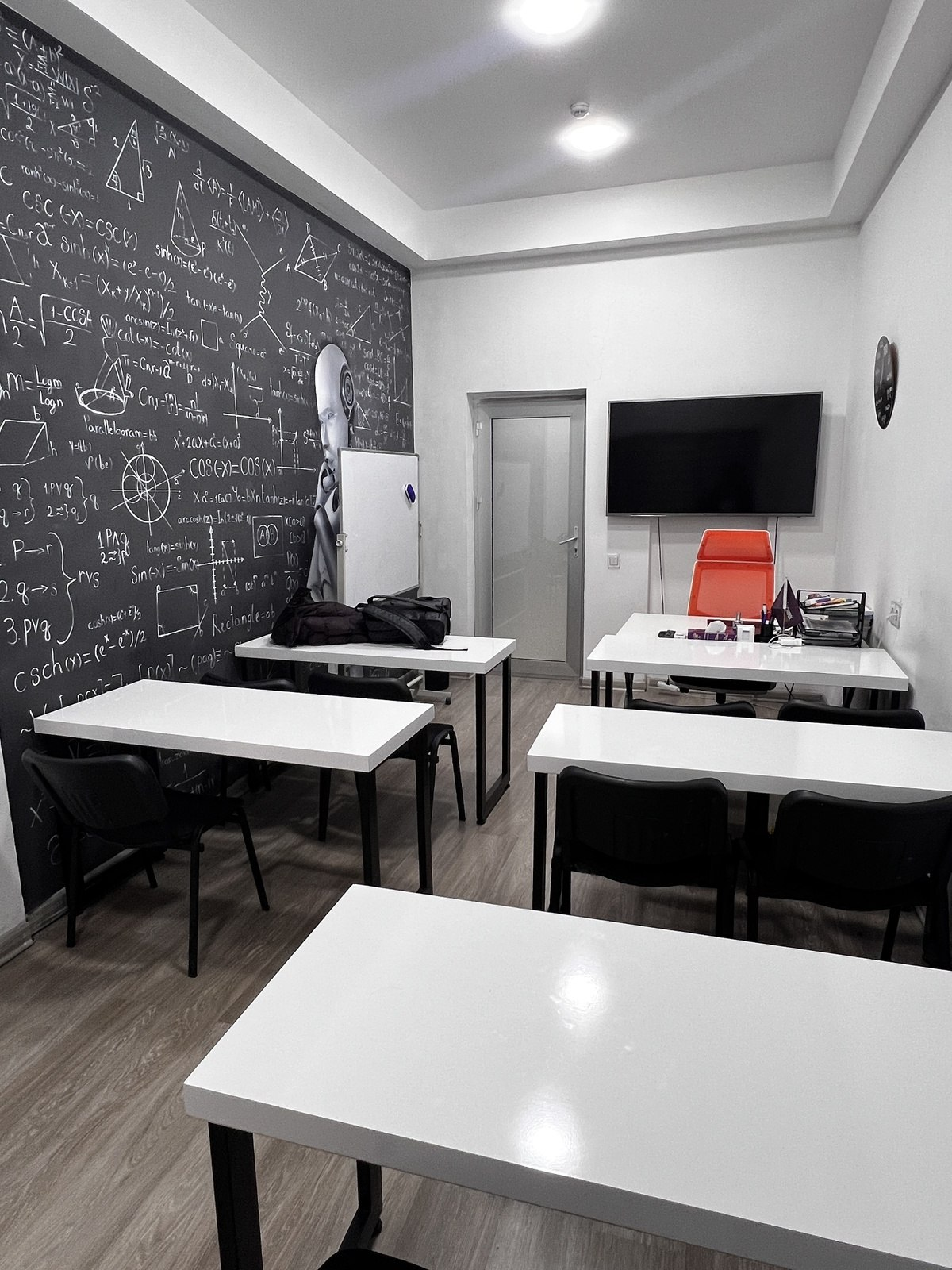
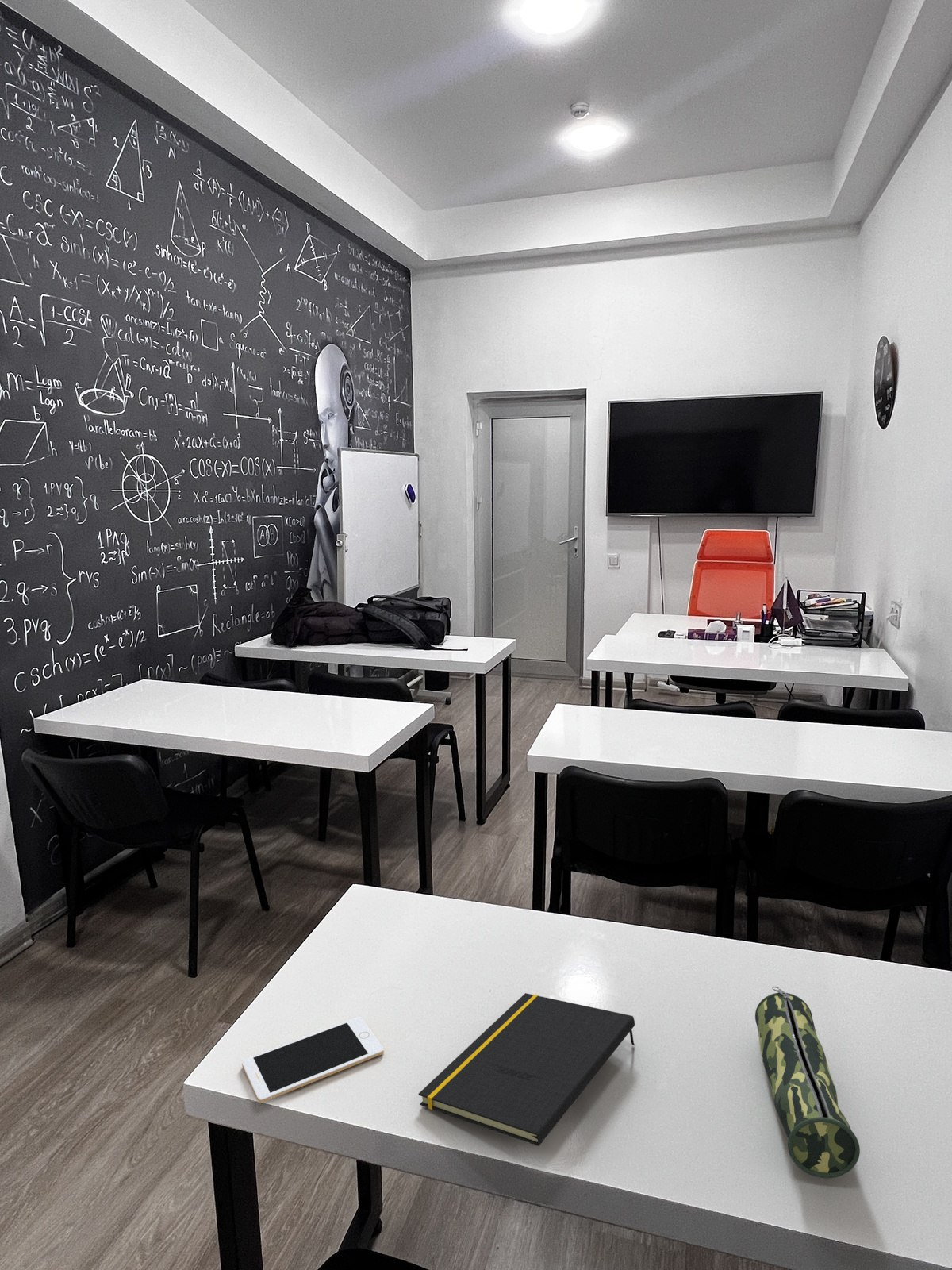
+ notepad [417,992,635,1147]
+ pencil case [754,986,861,1179]
+ cell phone [241,1016,385,1104]
